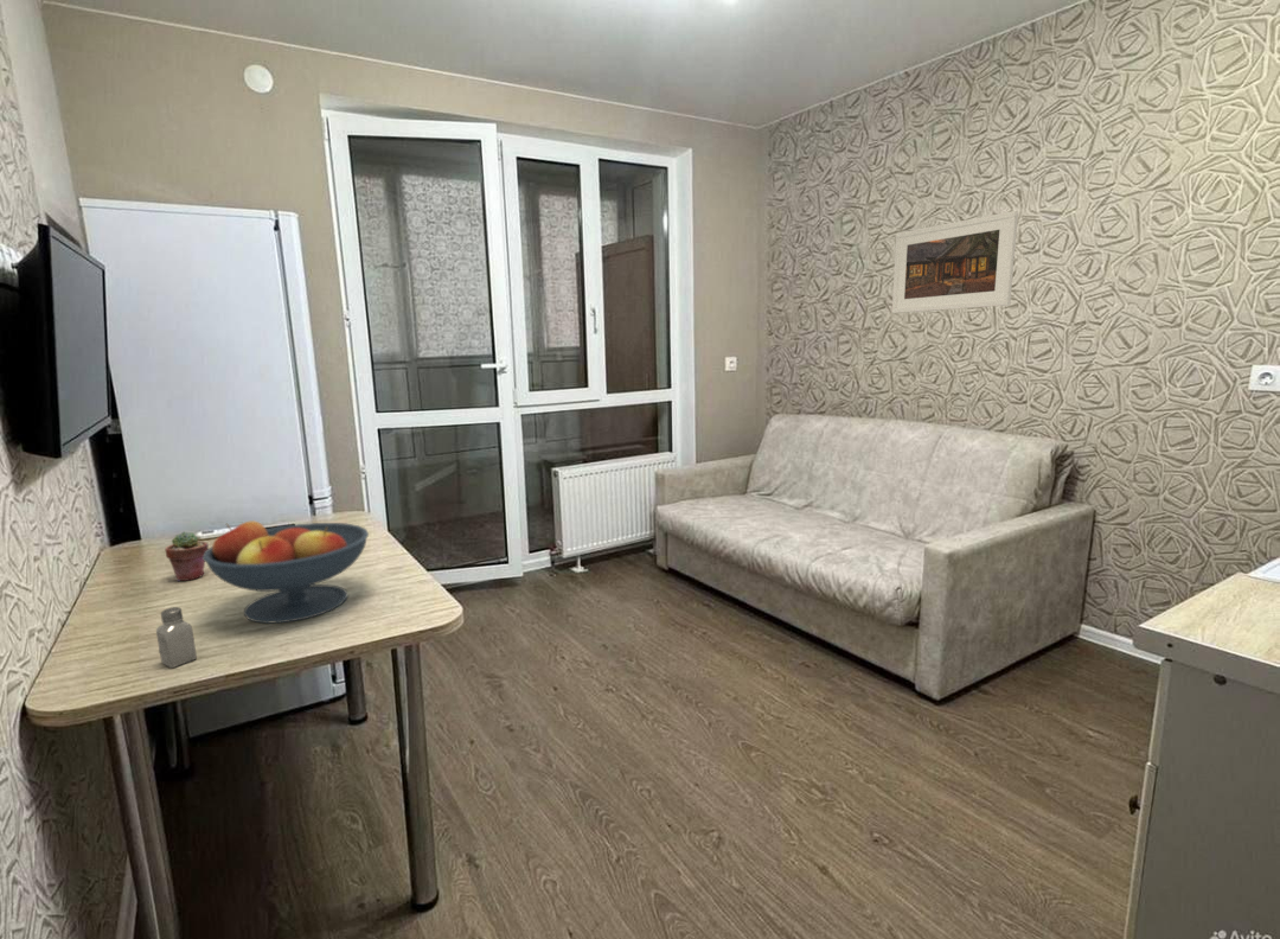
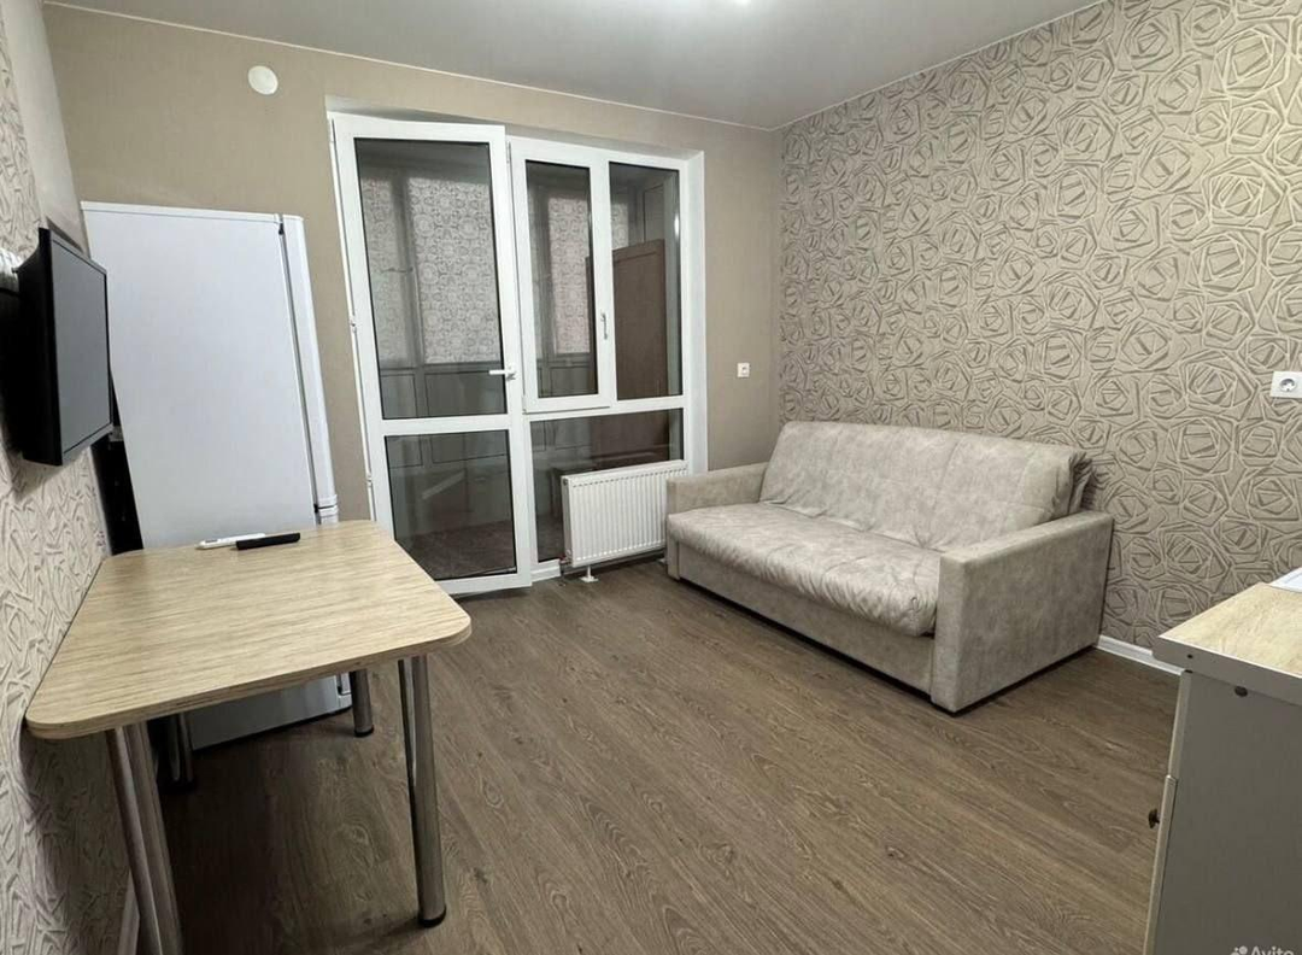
- potted succulent [165,530,210,582]
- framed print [891,210,1019,314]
- saltshaker [155,606,198,669]
- fruit bowl [203,519,370,625]
